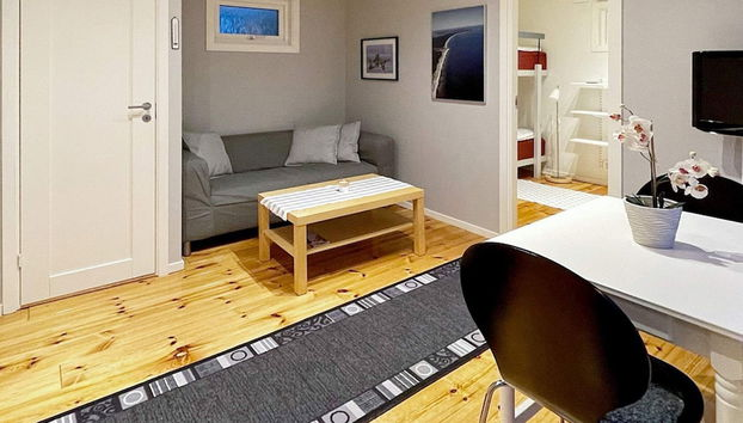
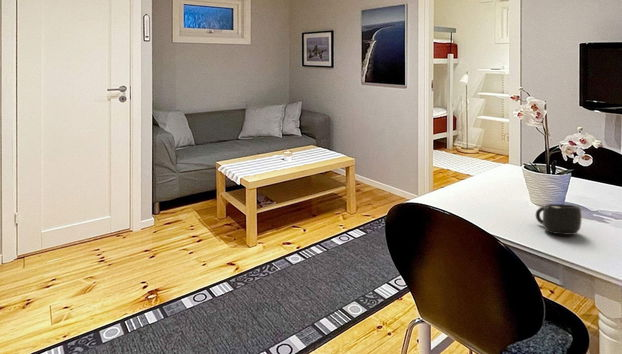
+ mug [535,203,583,236]
